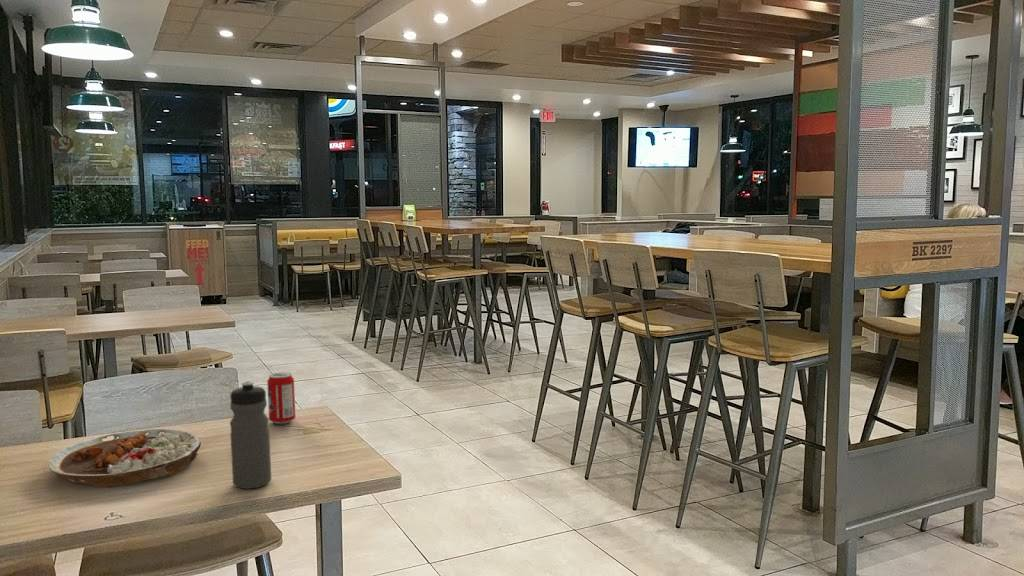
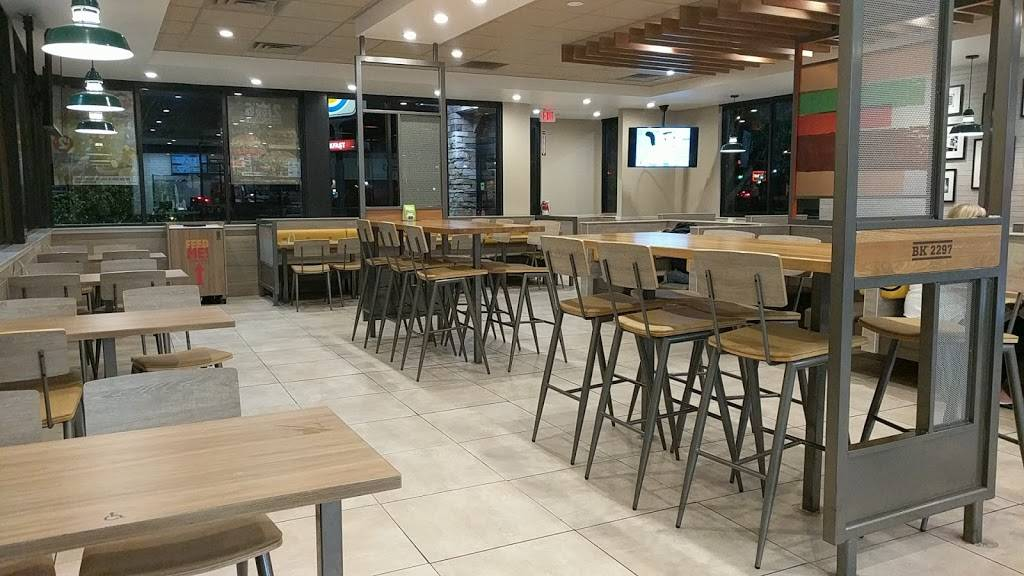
- beverage can [266,371,297,425]
- plate [47,428,202,488]
- water bottle [229,381,272,490]
